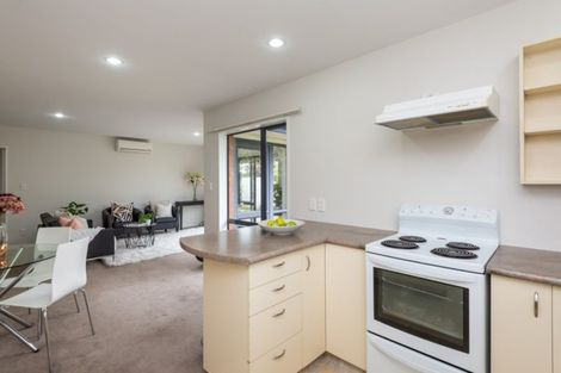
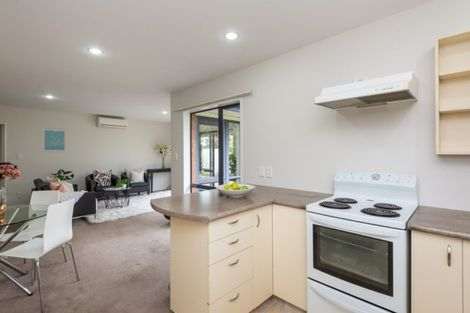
+ wall art [42,127,67,153]
